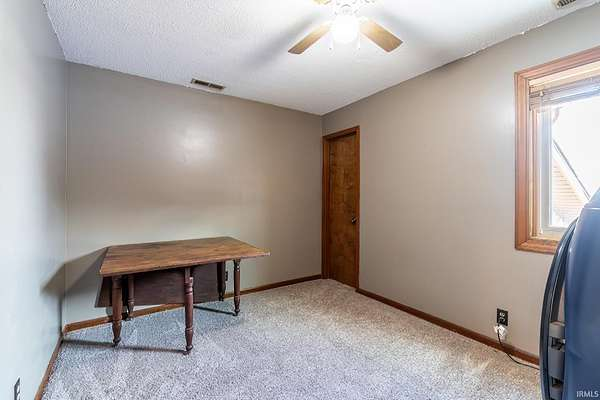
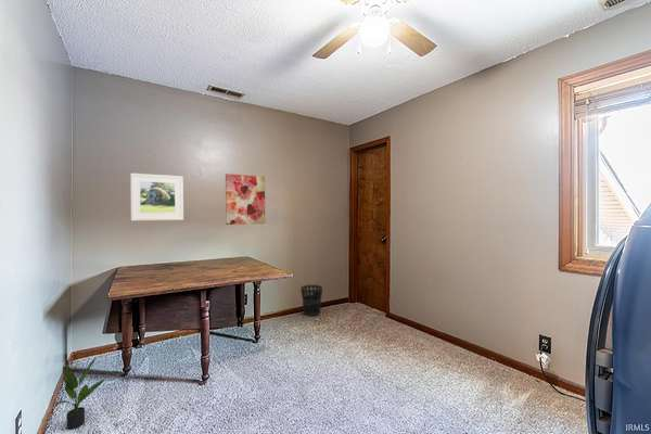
+ potted plant [54,356,106,431]
+ wall art [225,173,266,226]
+ wastebasket [299,284,323,317]
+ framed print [129,173,184,221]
